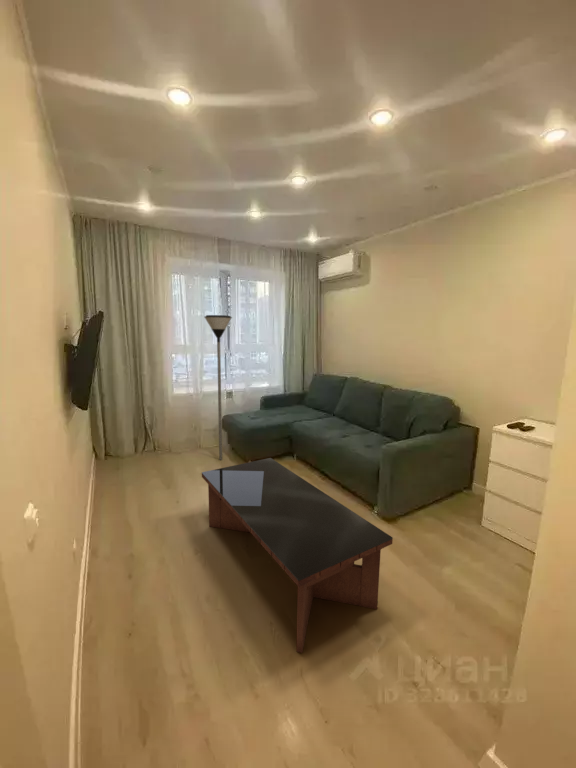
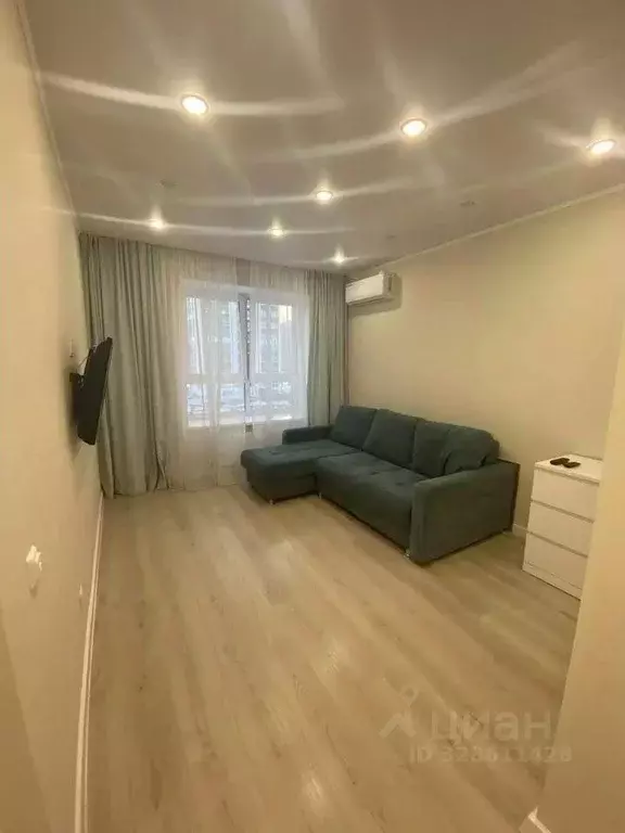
- floor lamp [203,314,233,461]
- coffee table [201,457,394,654]
